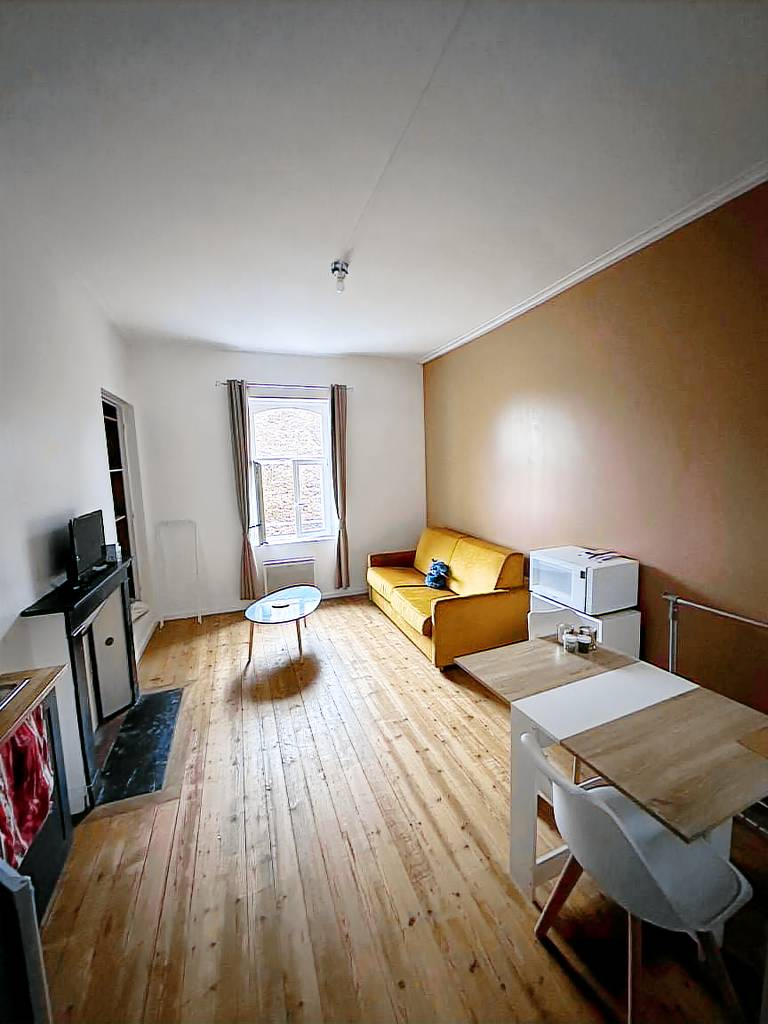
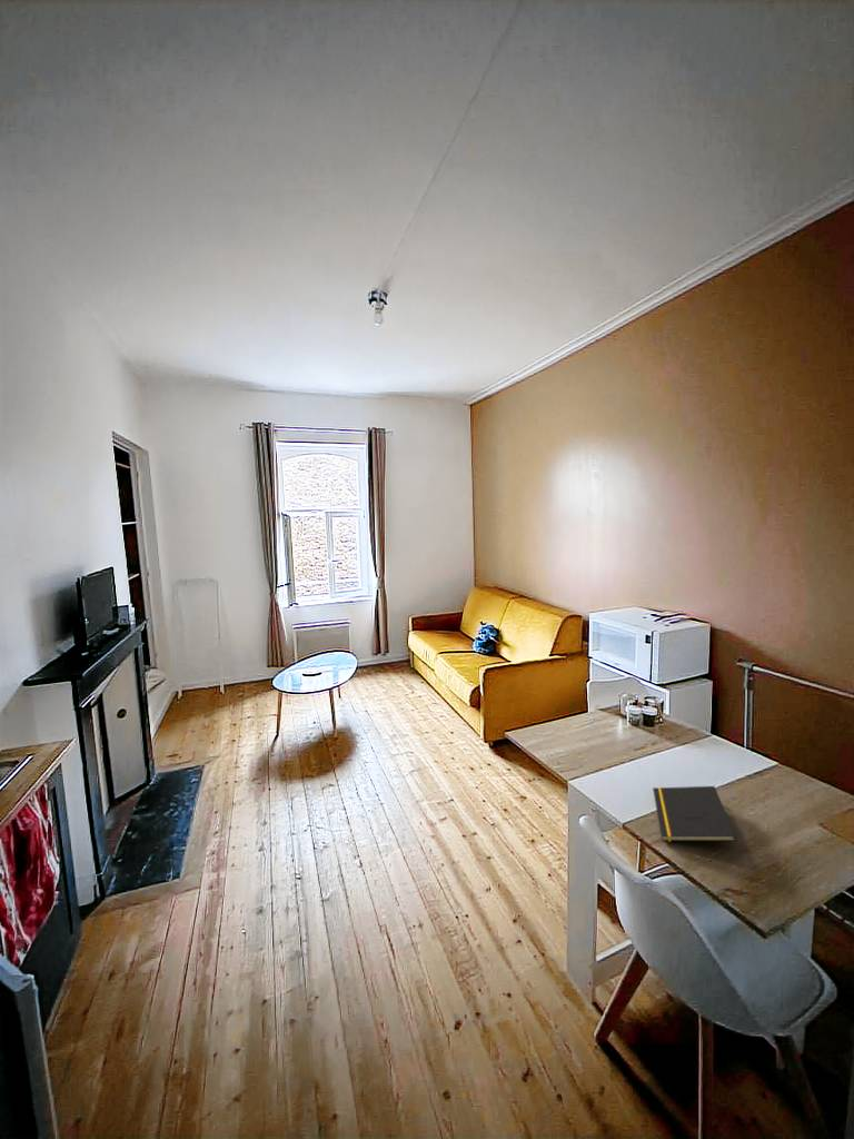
+ notepad [652,785,737,843]
